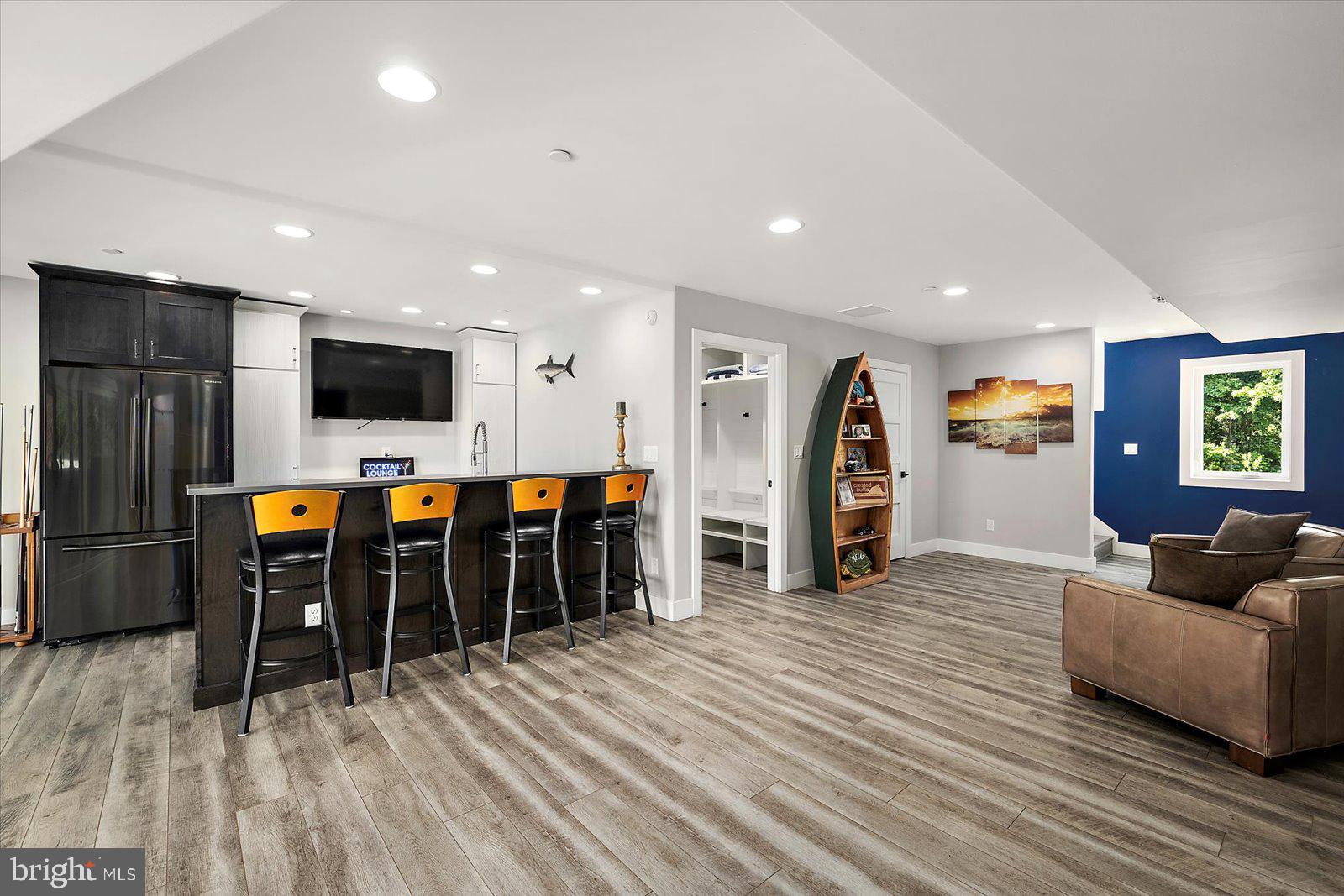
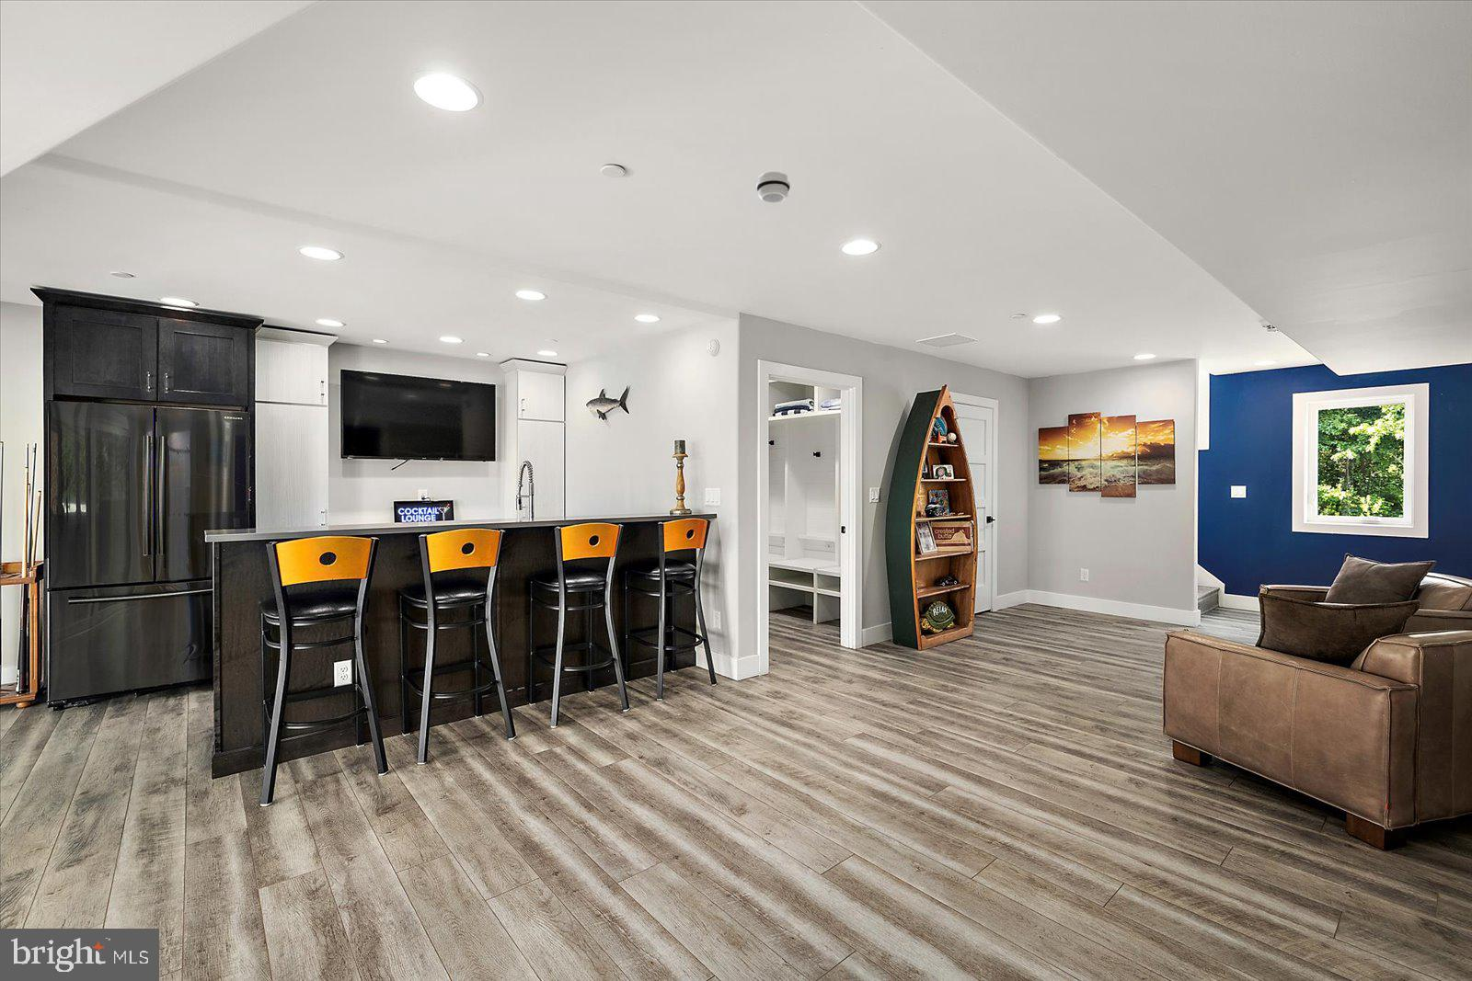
+ smoke detector [756,171,791,204]
